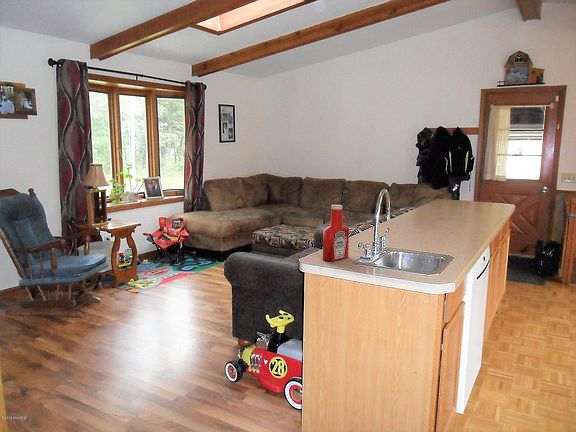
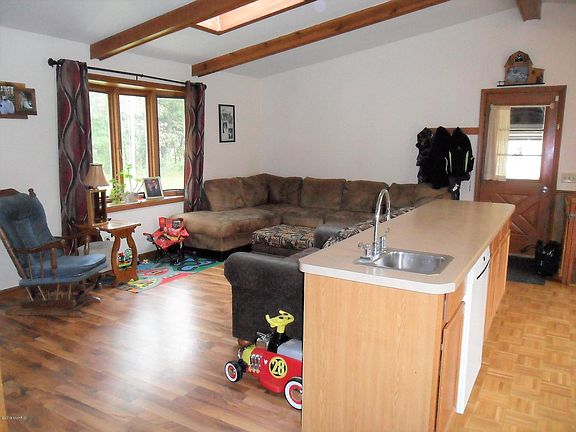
- soap bottle [322,204,350,262]
